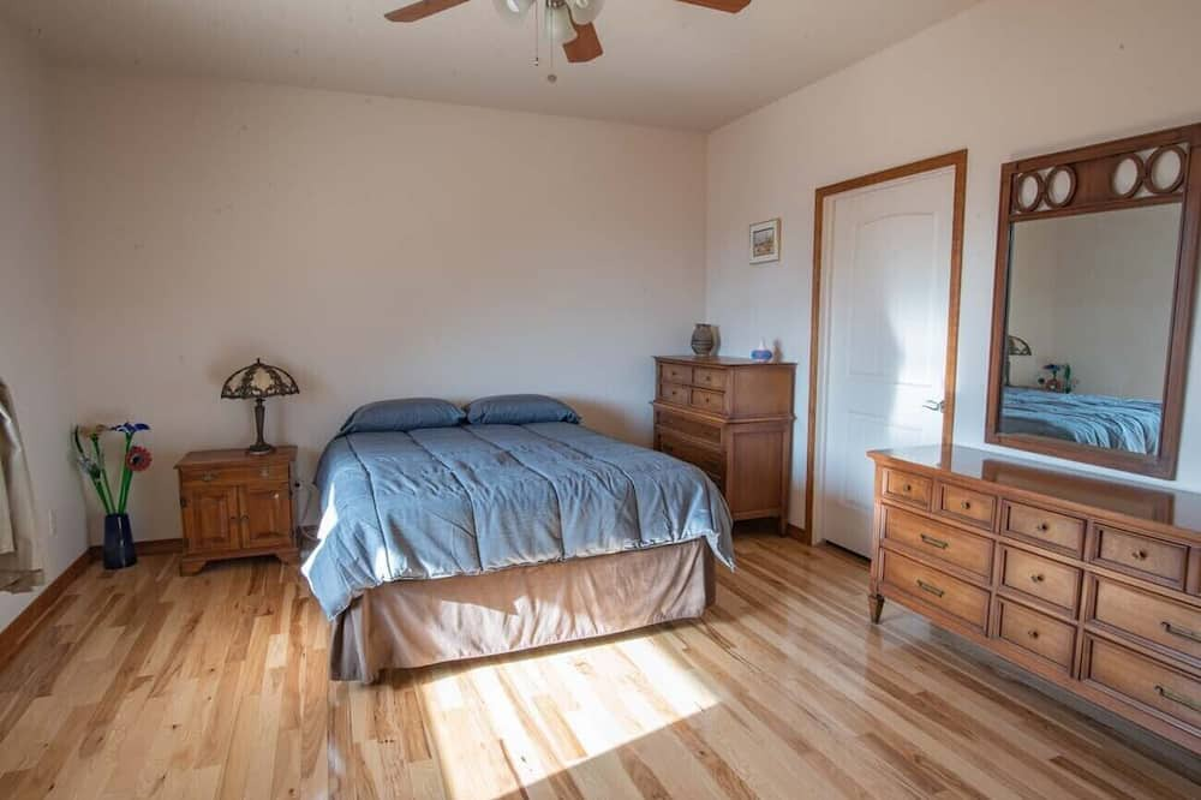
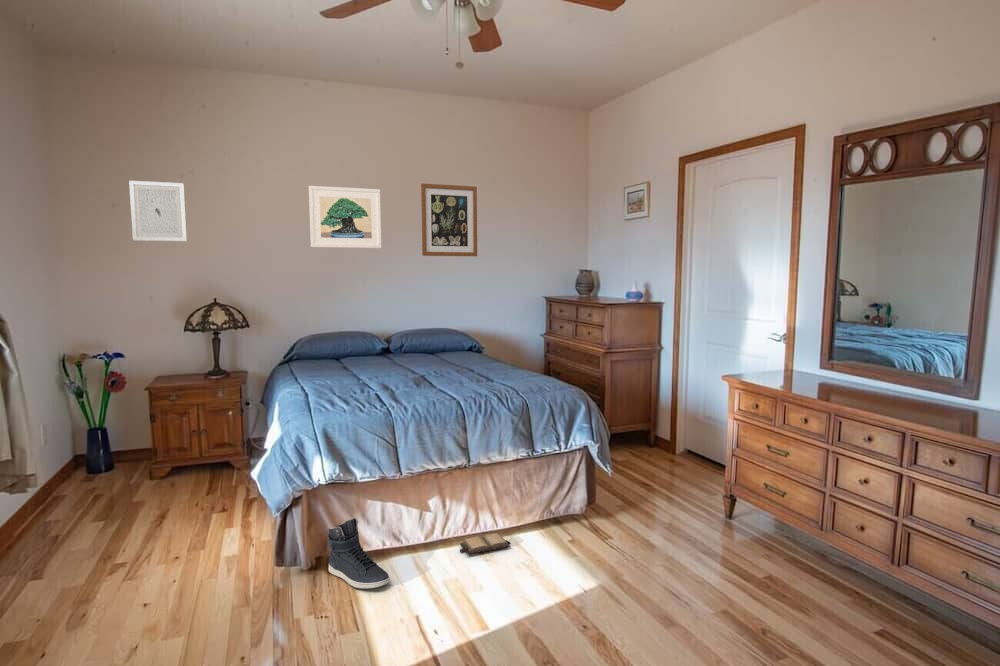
+ wall art [420,183,478,257]
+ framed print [308,185,383,249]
+ hardback book [459,532,512,556]
+ sneaker [327,517,391,590]
+ wall art [128,180,188,242]
